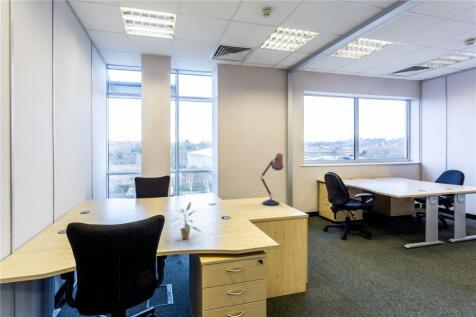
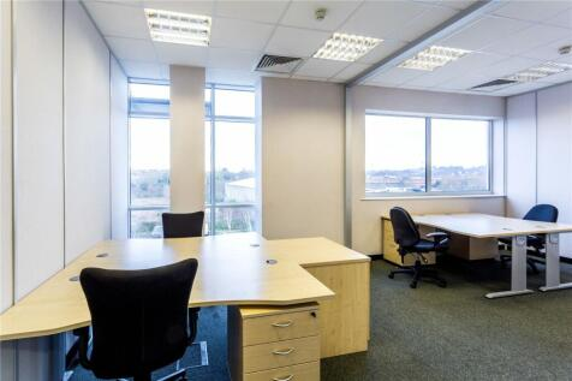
- potted plant [169,201,202,240]
- desk lamp [258,152,284,206]
